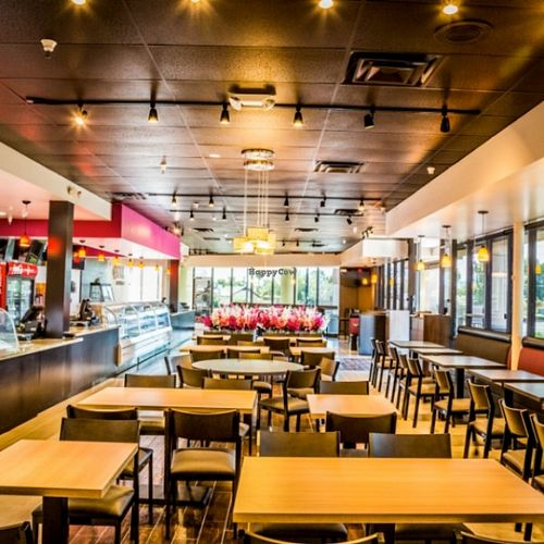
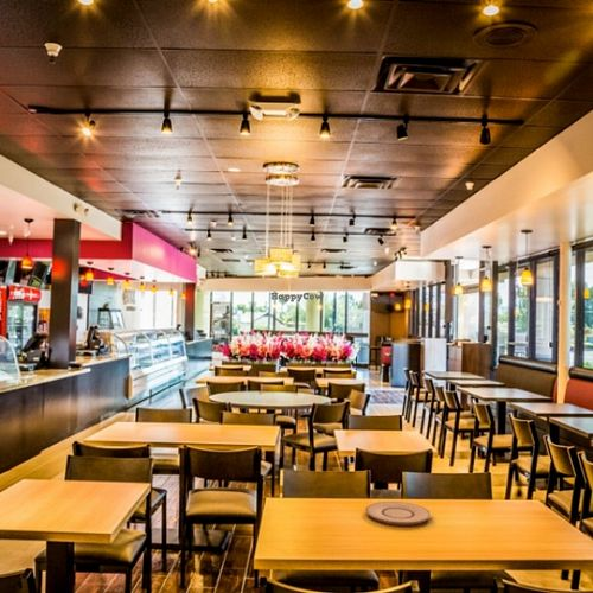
+ plate [364,500,432,527]
